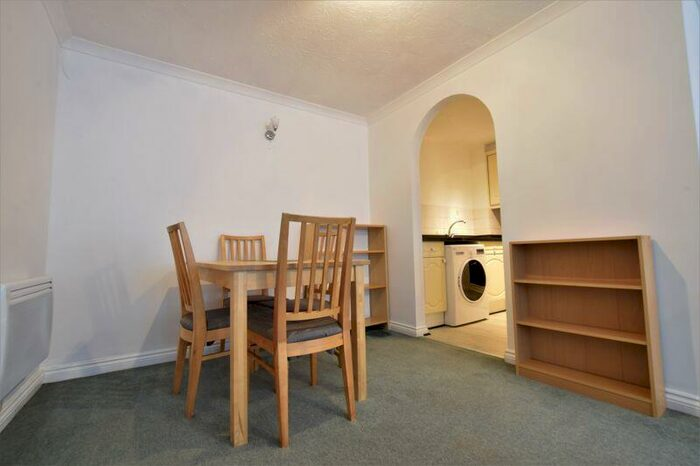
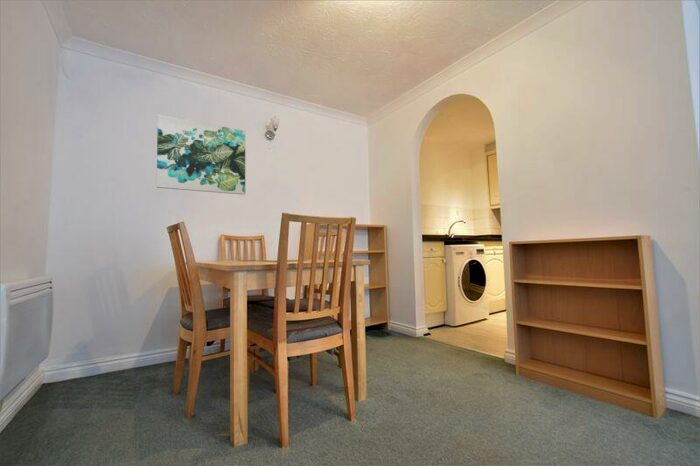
+ wall art [156,113,246,196]
